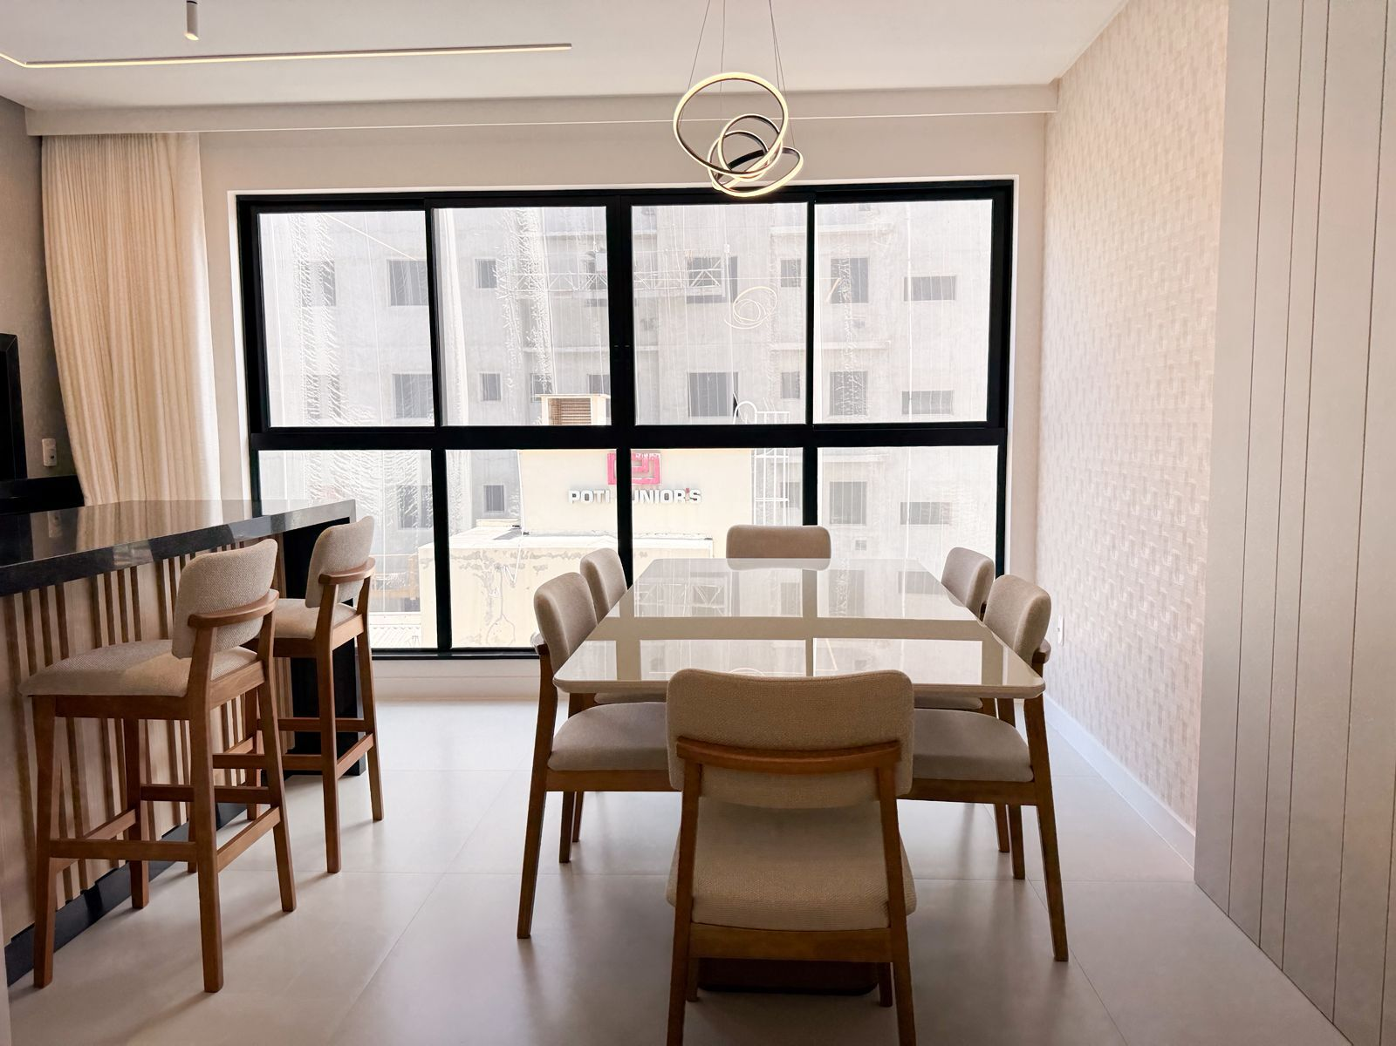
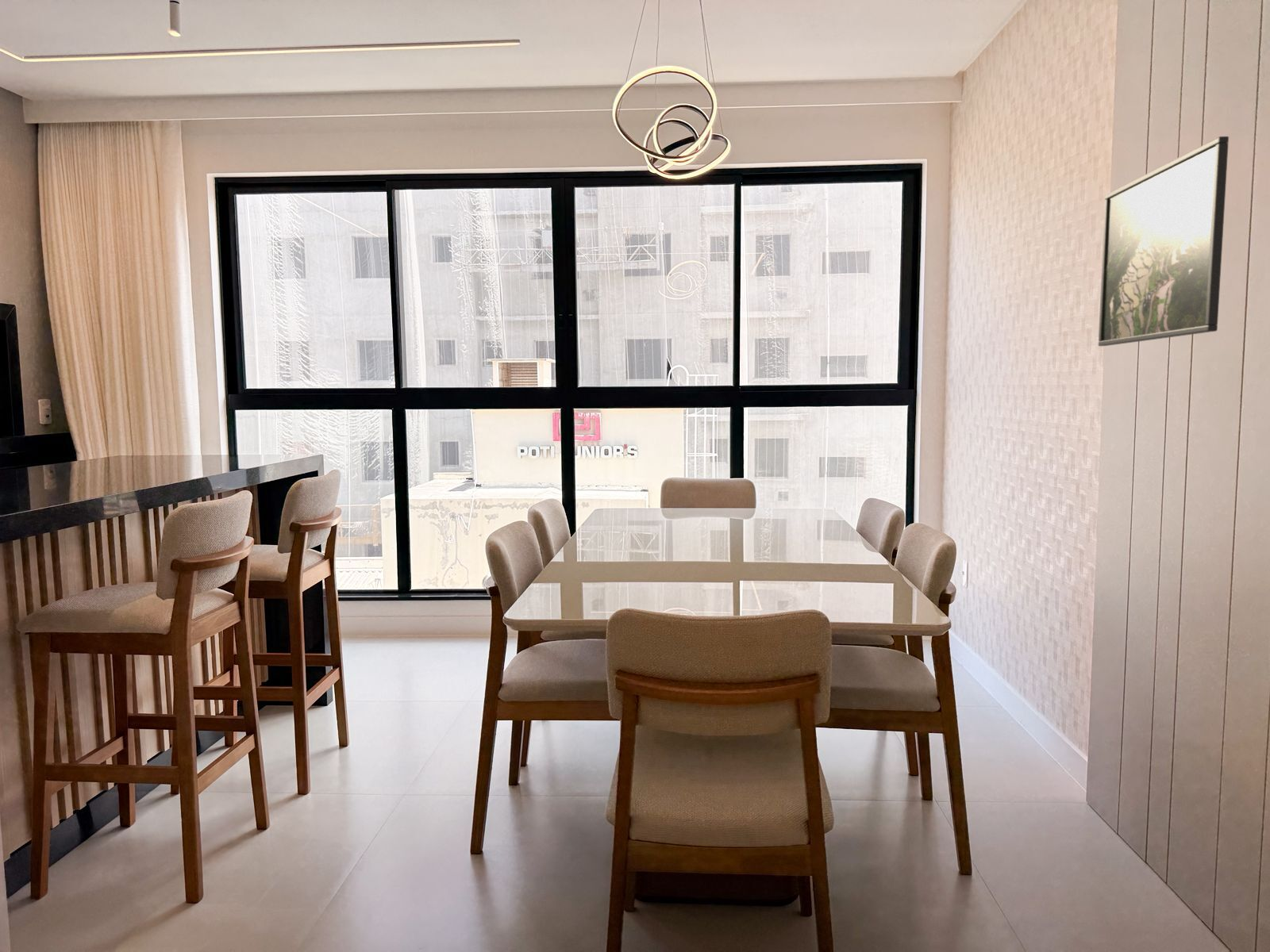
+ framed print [1098,136,1230,347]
